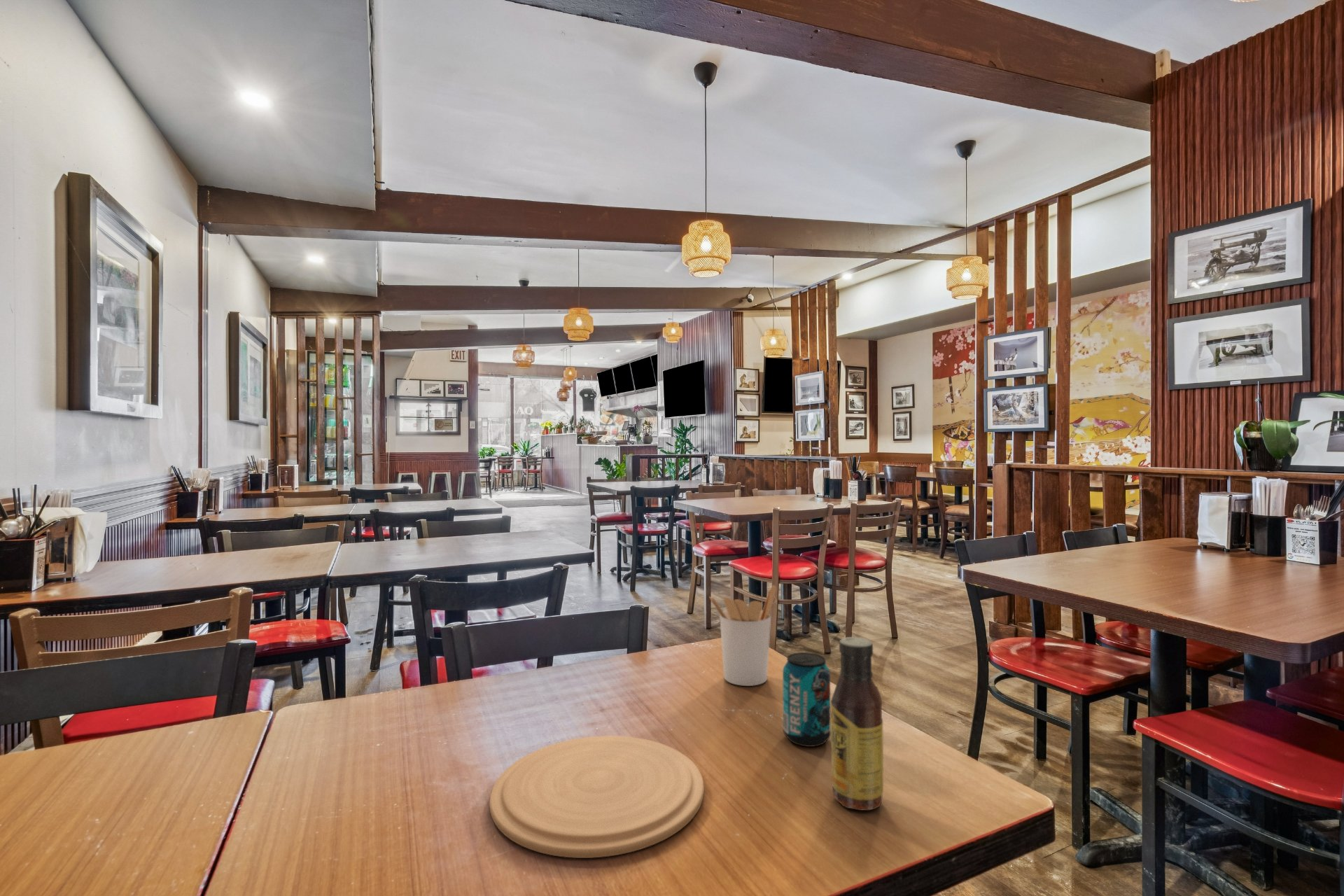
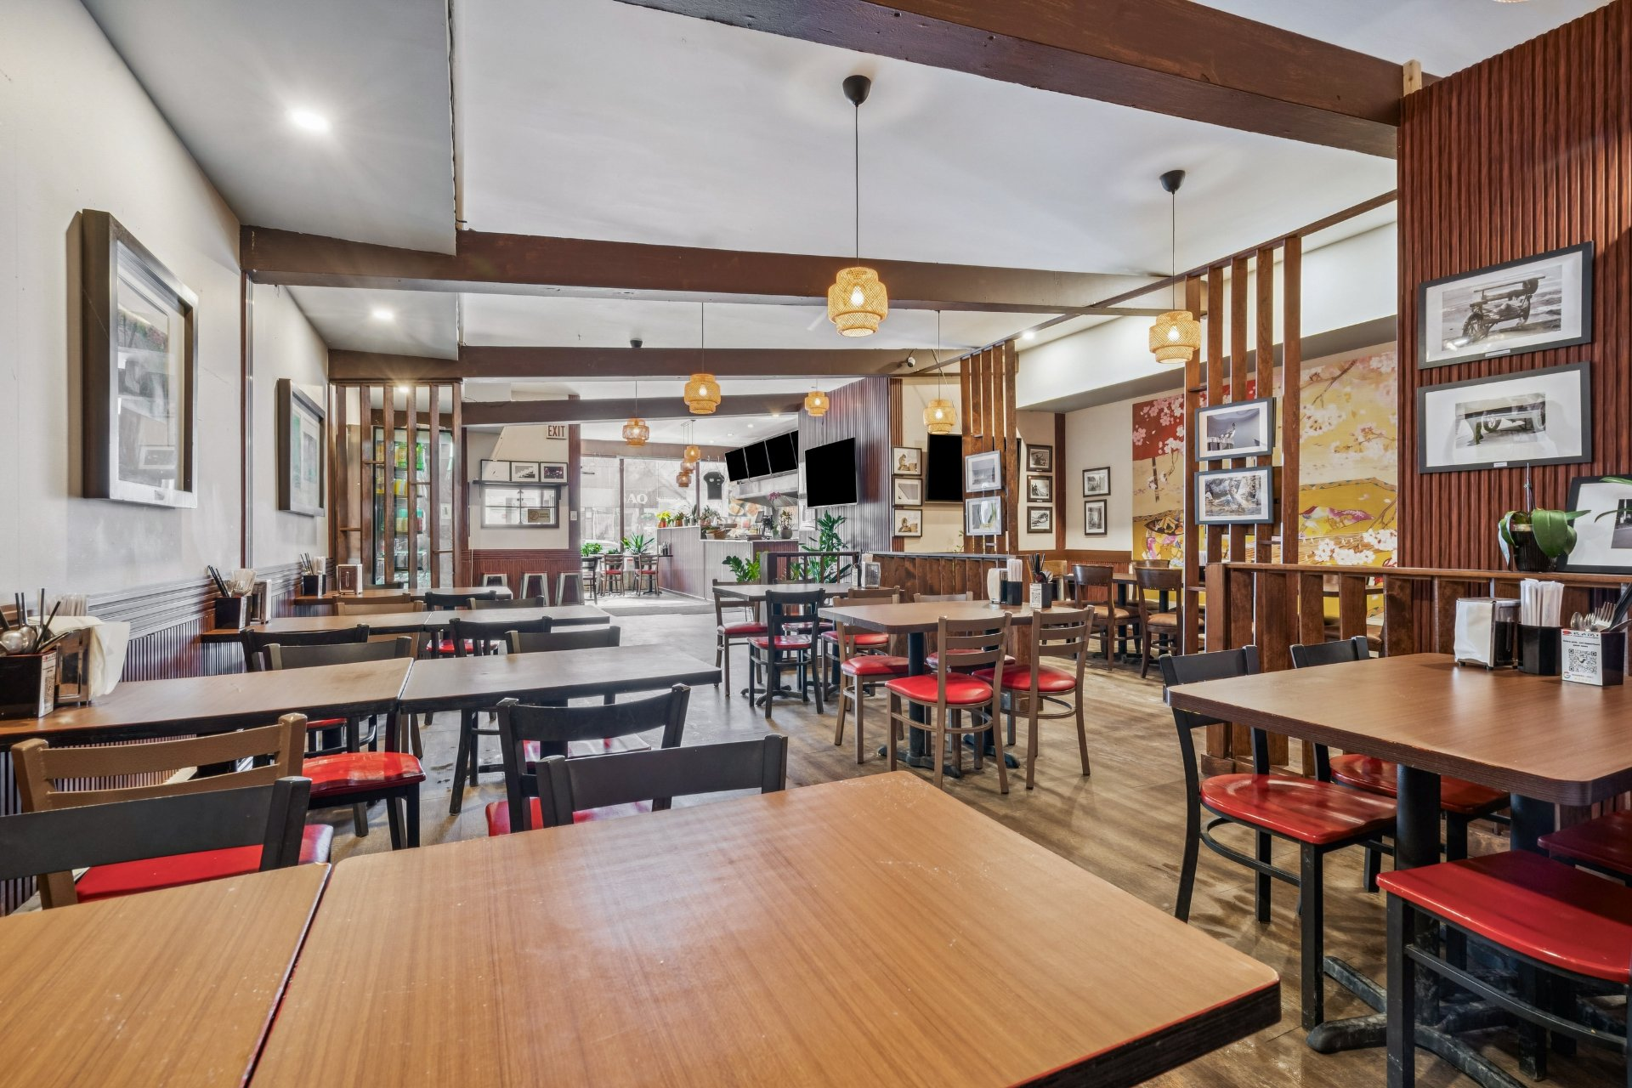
- sauce bottle [830,636,884,811]
- plate [489,735,705,859]
- beverage can [782,652,831,748]
- utensil holder [708,584,777,687]
